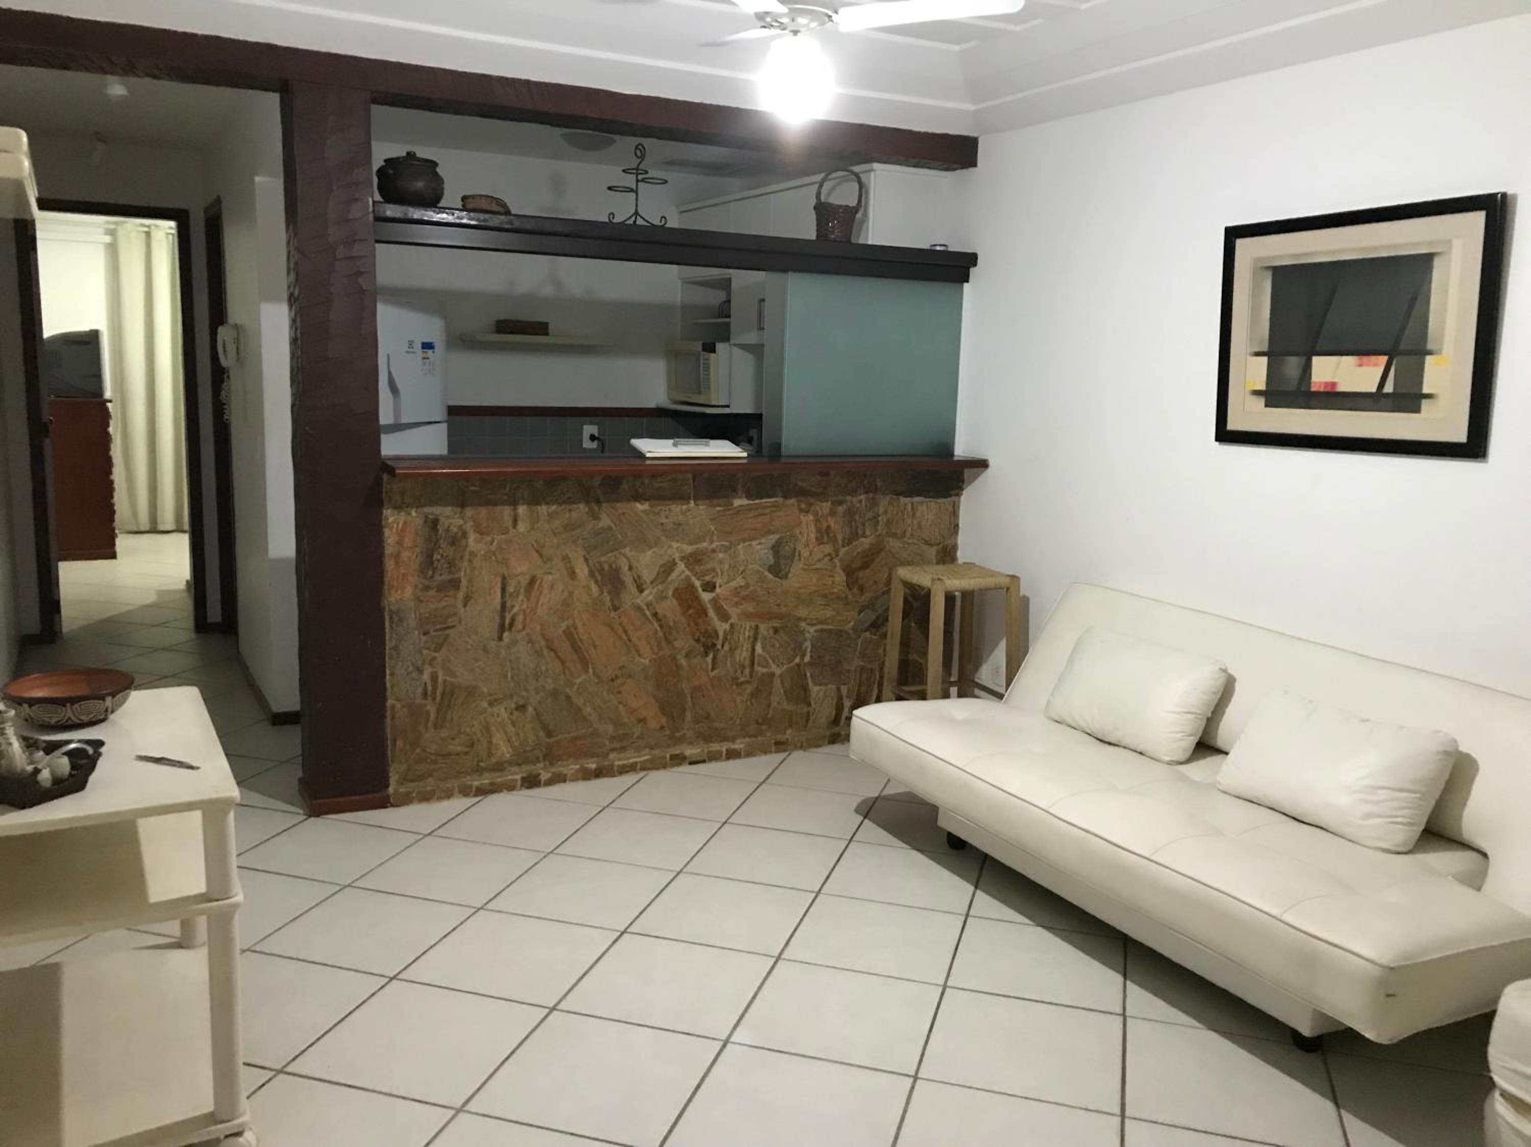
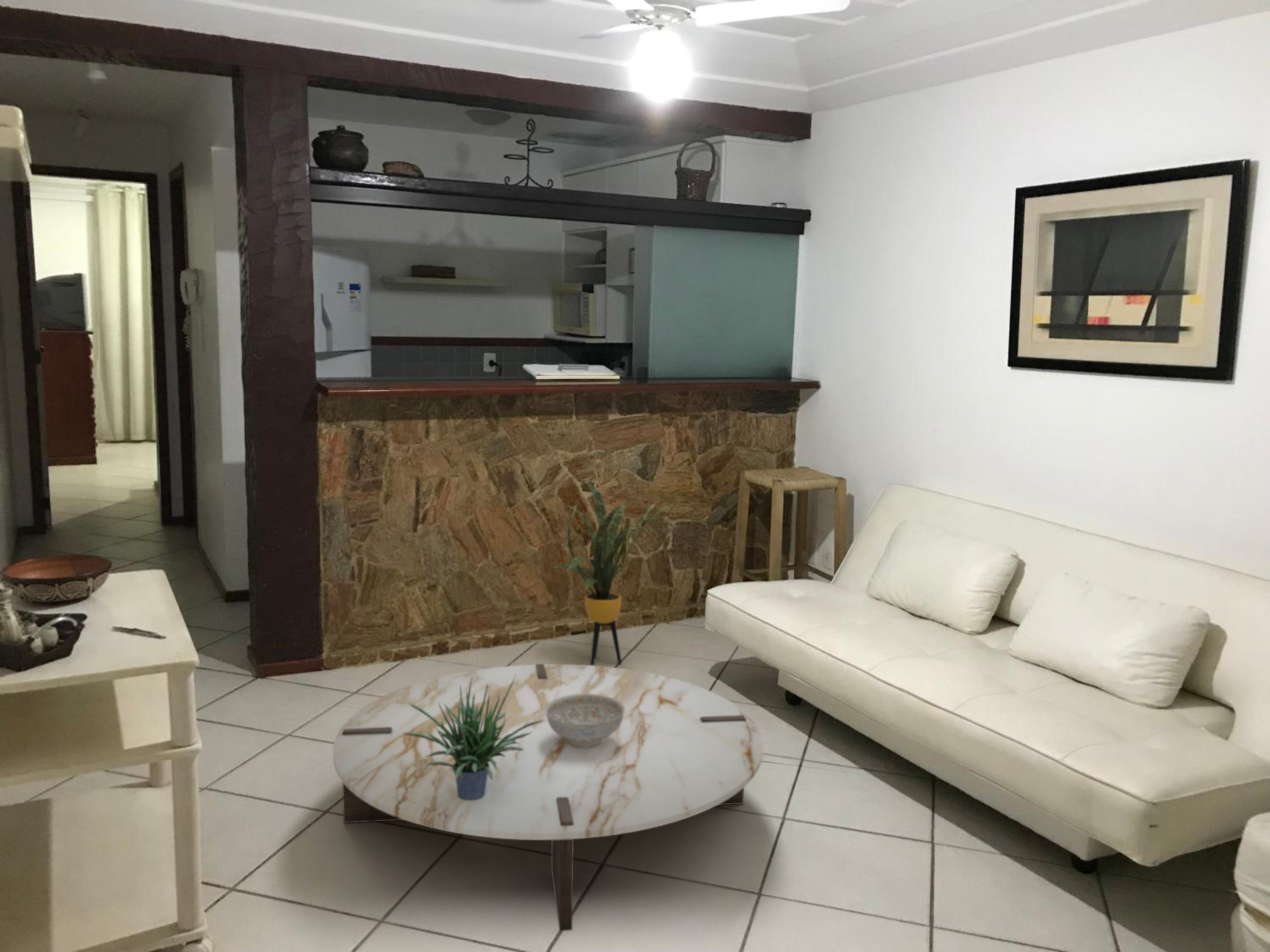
+ decorative bowl [545,694,625,748]
+ house plant [550,478,674,666]
+ potted plant [403,673,542,800]
+ coffee table [333,663,764,932]
